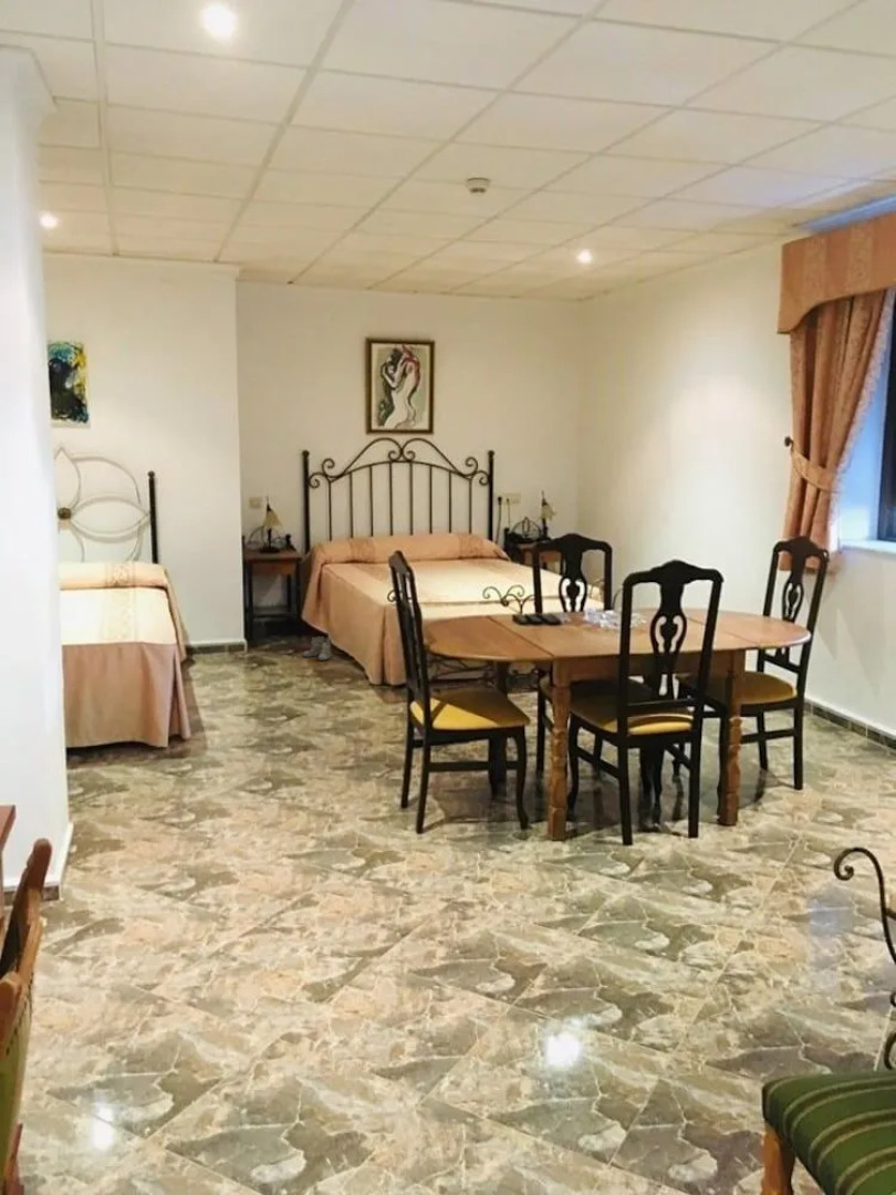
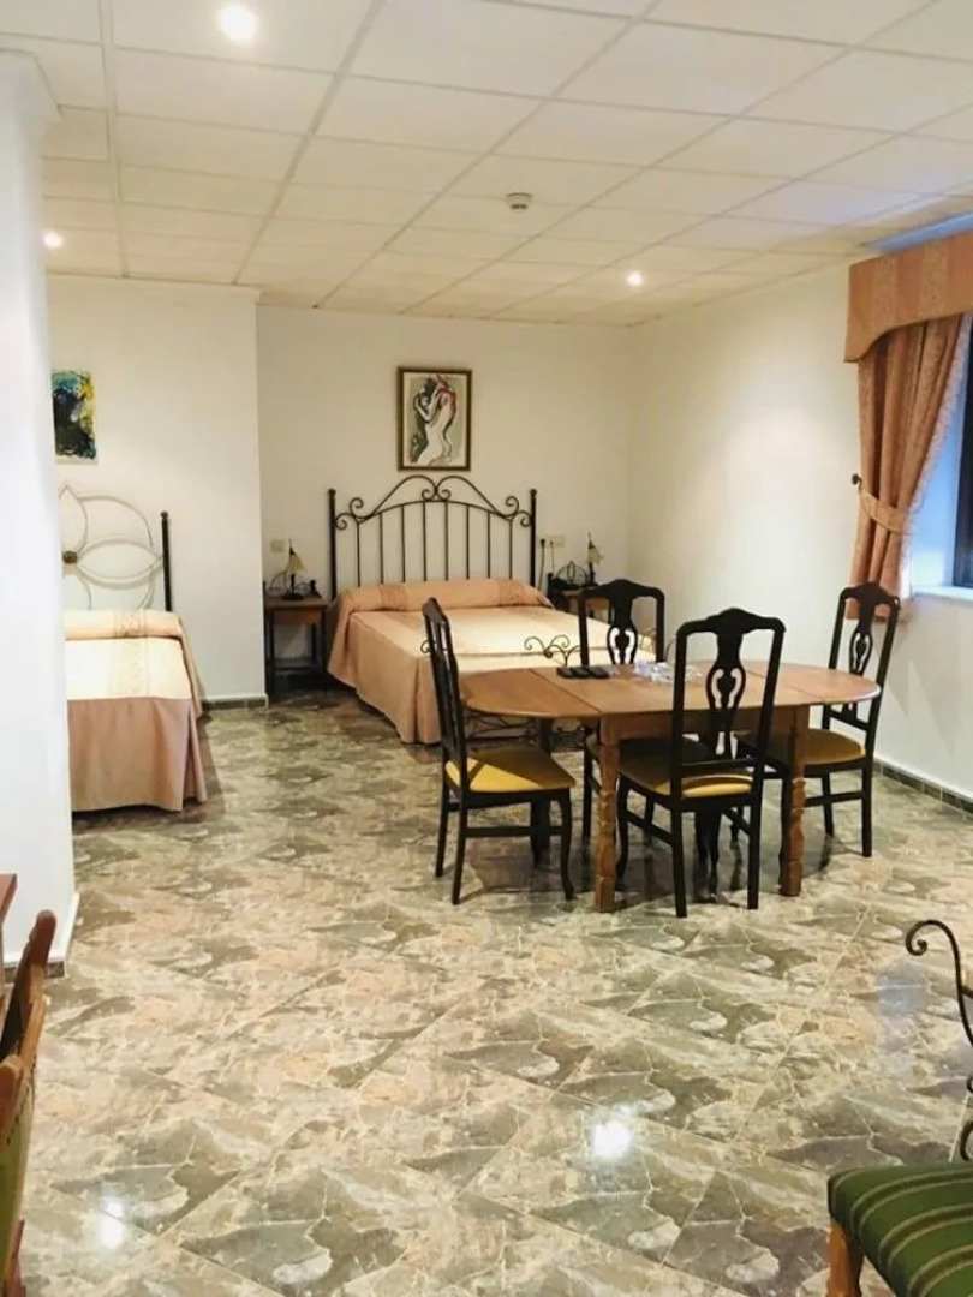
- boots [302,635,333,662]
